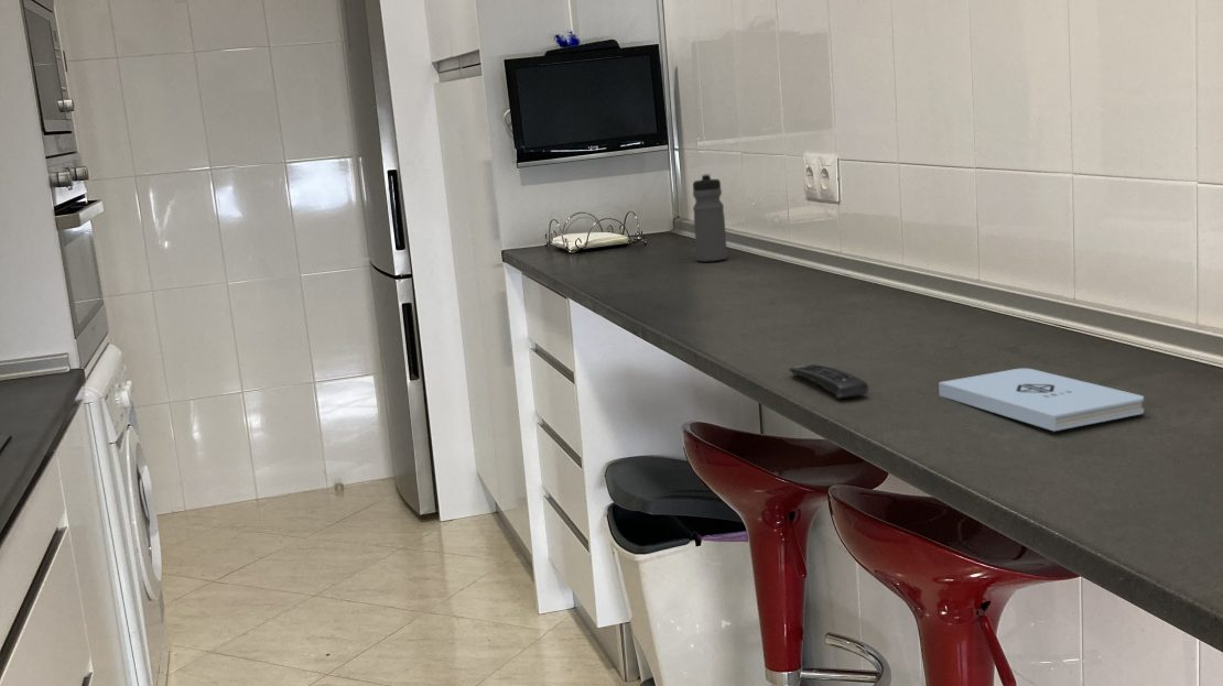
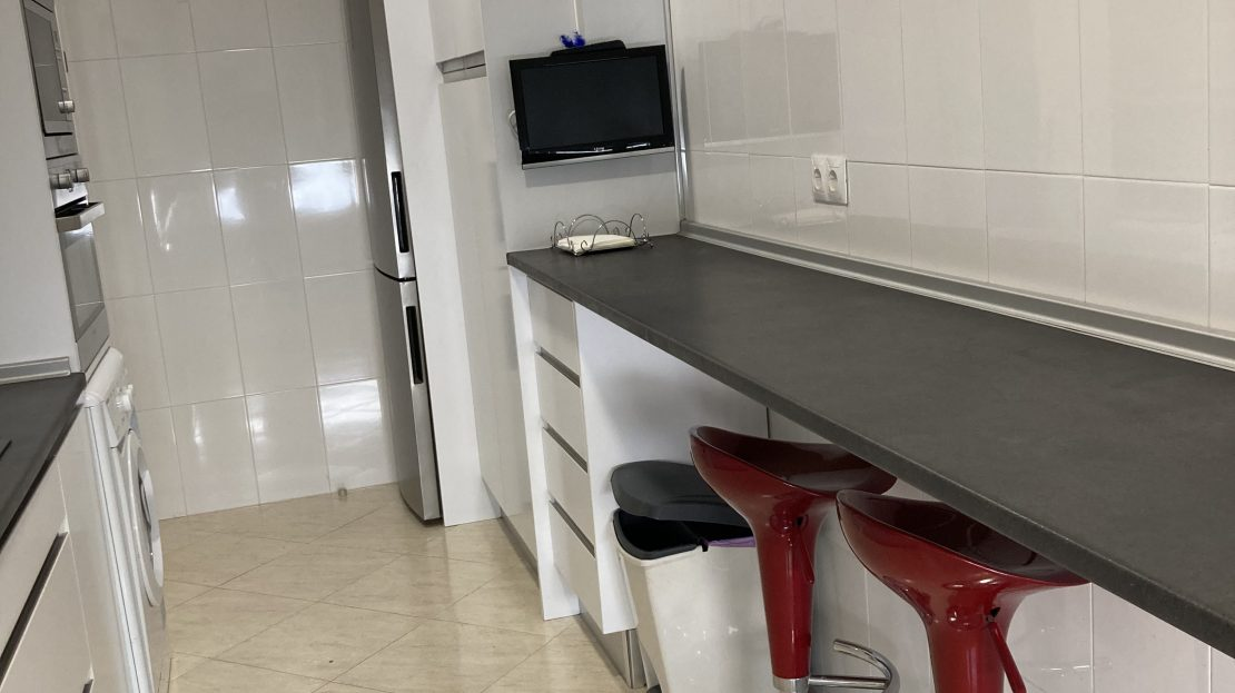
- notepad [938,368,1145,433]
- water bottle [692,173,728,263]
- remote control [788,363,869,399]
